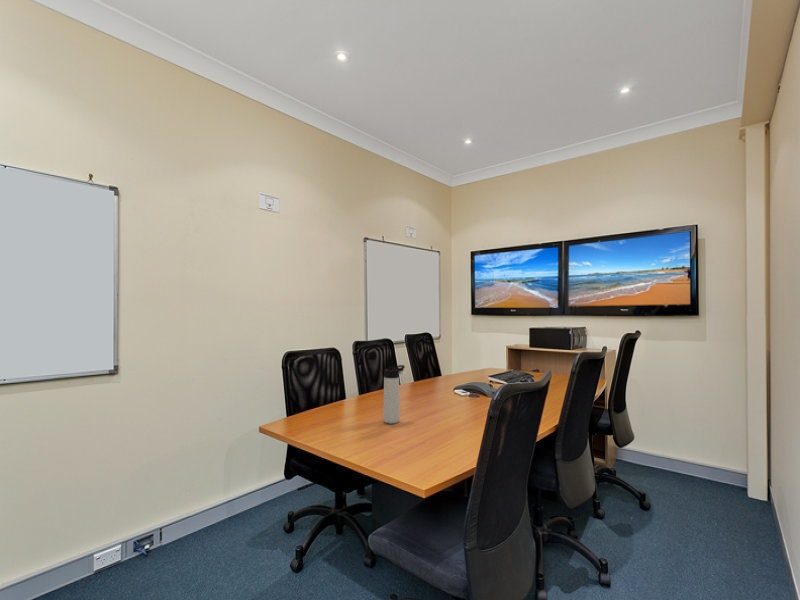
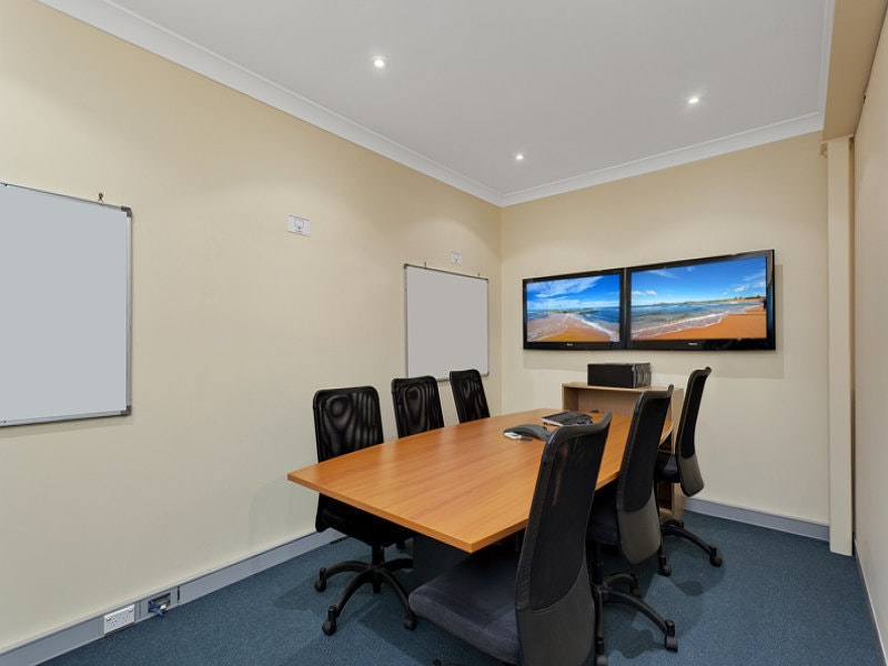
- thermos bottle [382,364,406,425]
